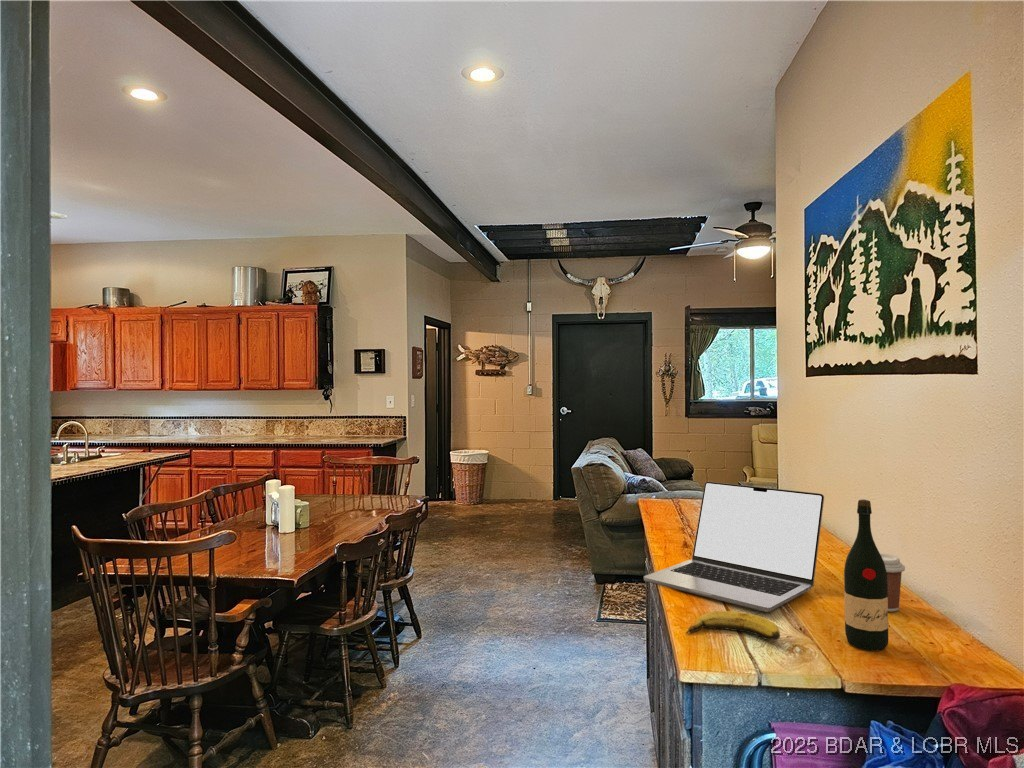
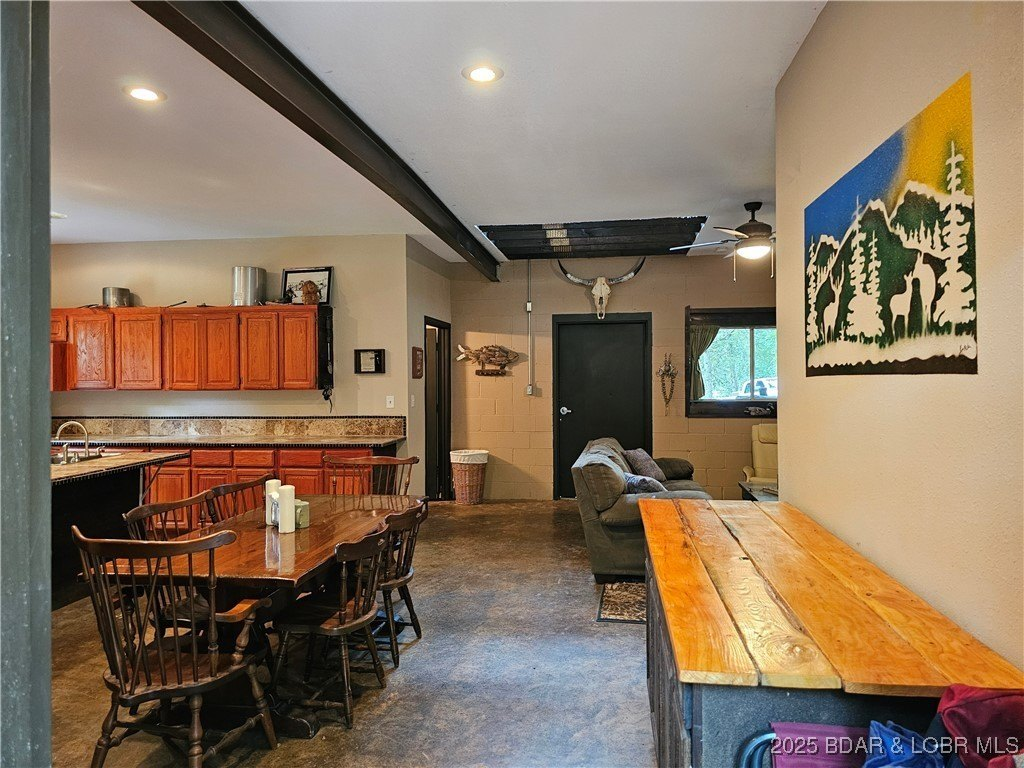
- banana [685,610,781,641]
- laptop [643,481,825,613]
- wine bottle [843,499,889,652]
- coffee cup [880,553,906,613]
